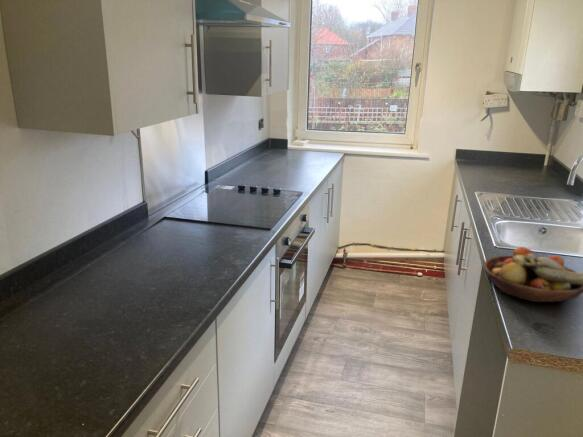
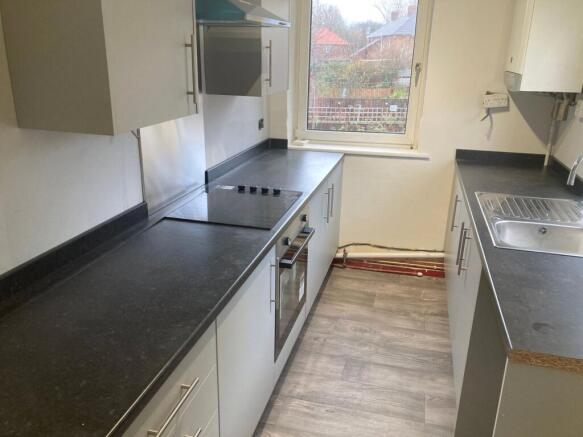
- fruit bowl [482,246,583,303]
